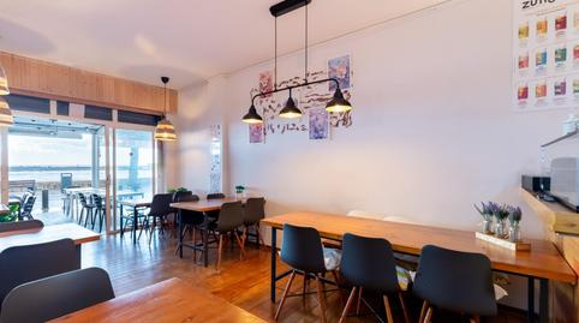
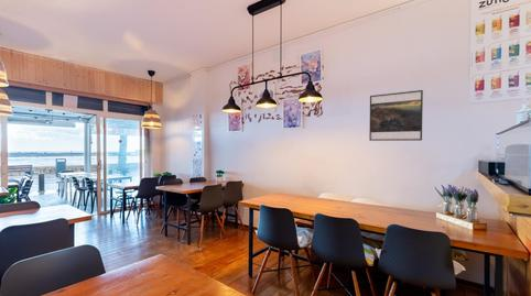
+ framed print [368,89,424,142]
